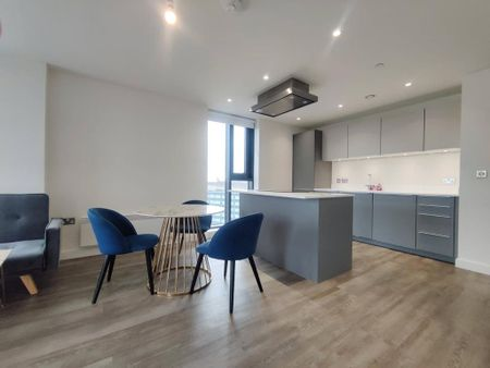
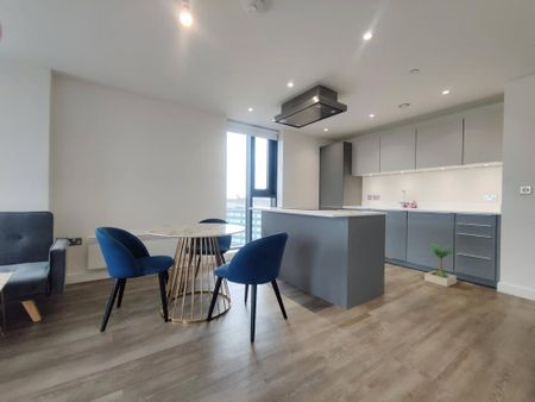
+ potted plant [423,243,460,288]
